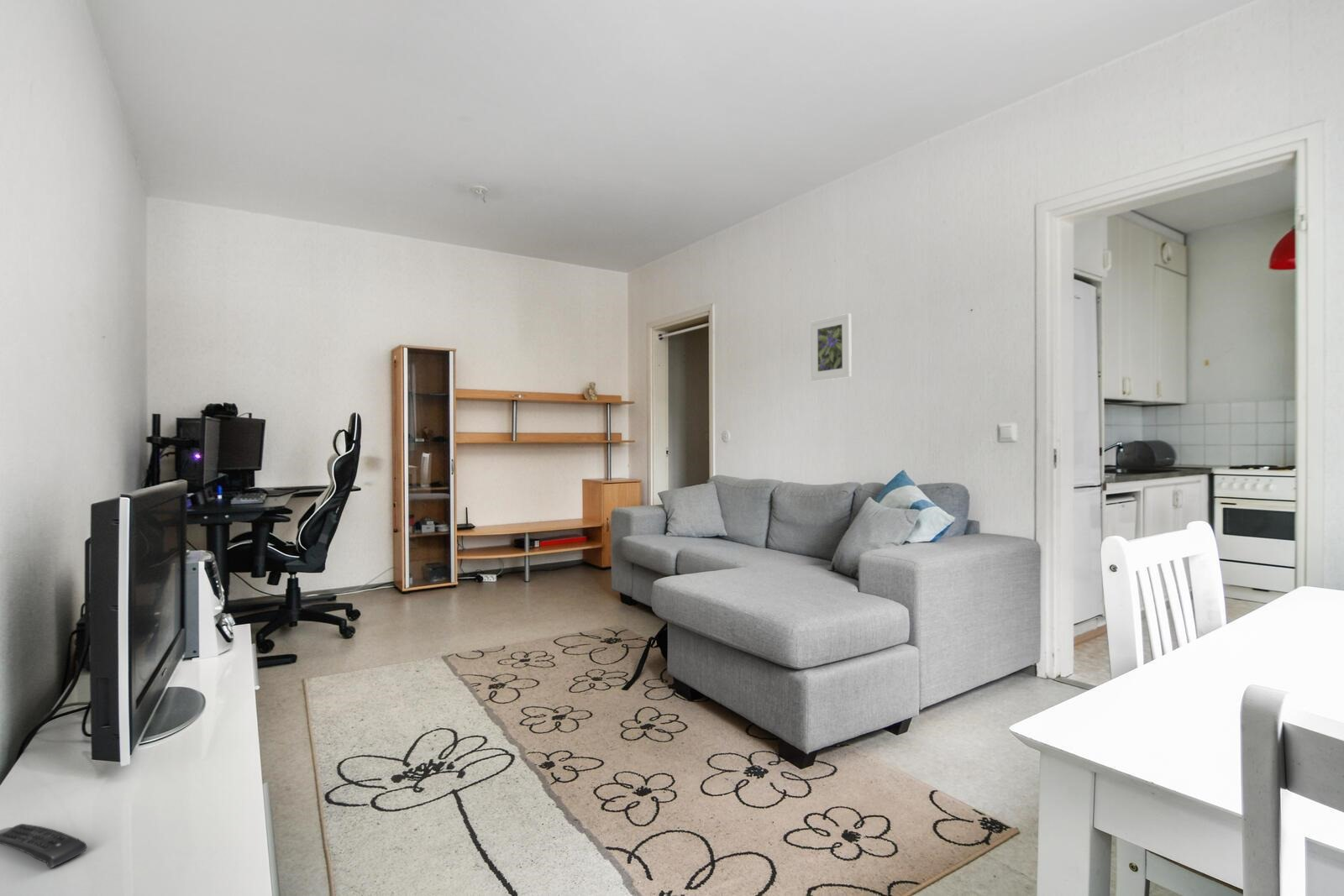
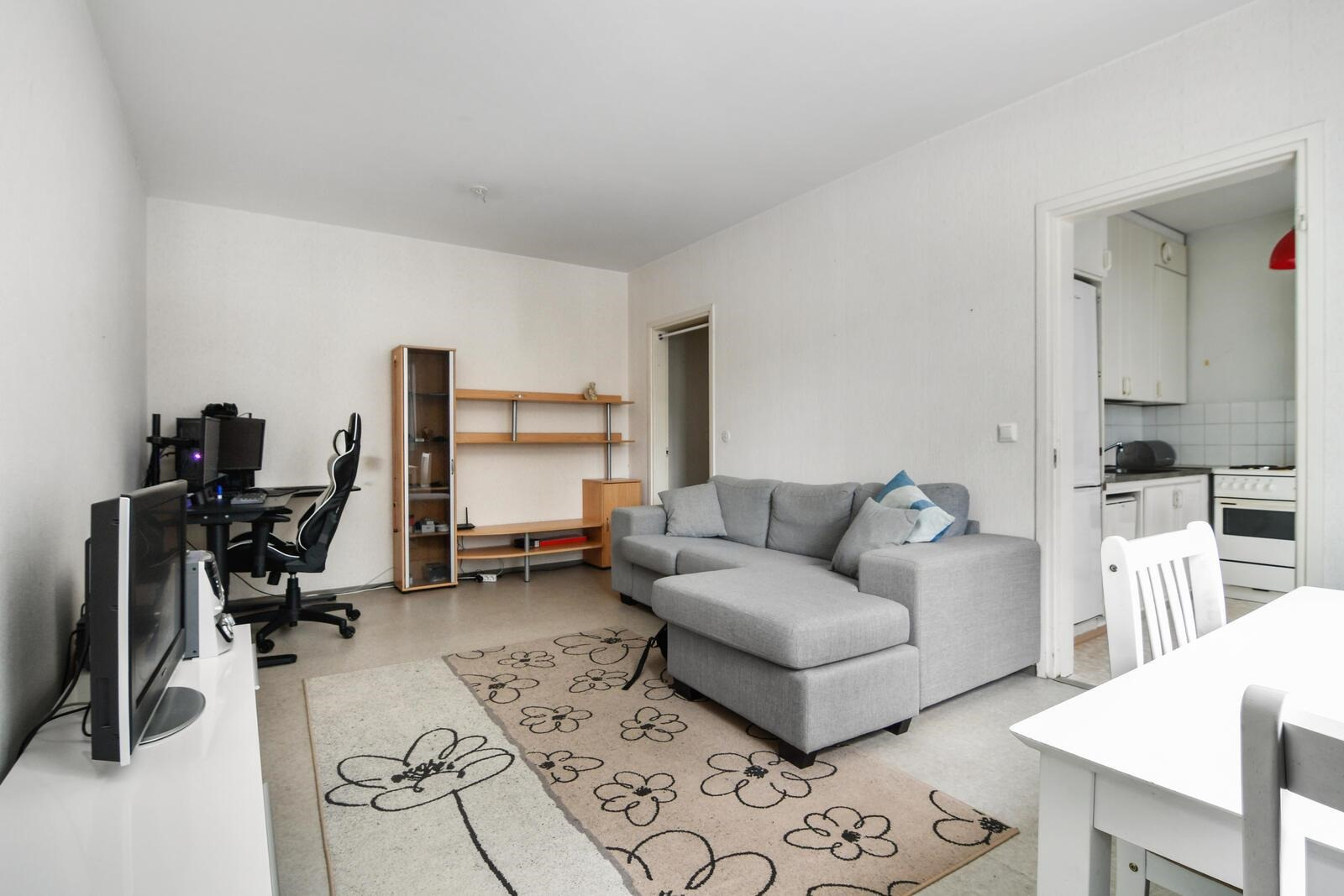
- remote control [0,823,88,869]
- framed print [810,312,853,382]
